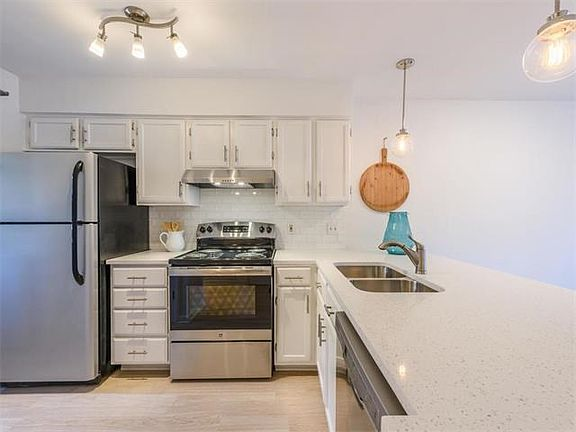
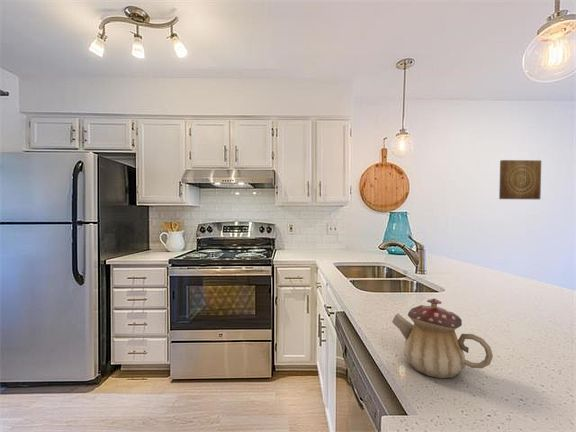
+ teapot [391,297,494,379]
+ wall art [498,159,542,200]
